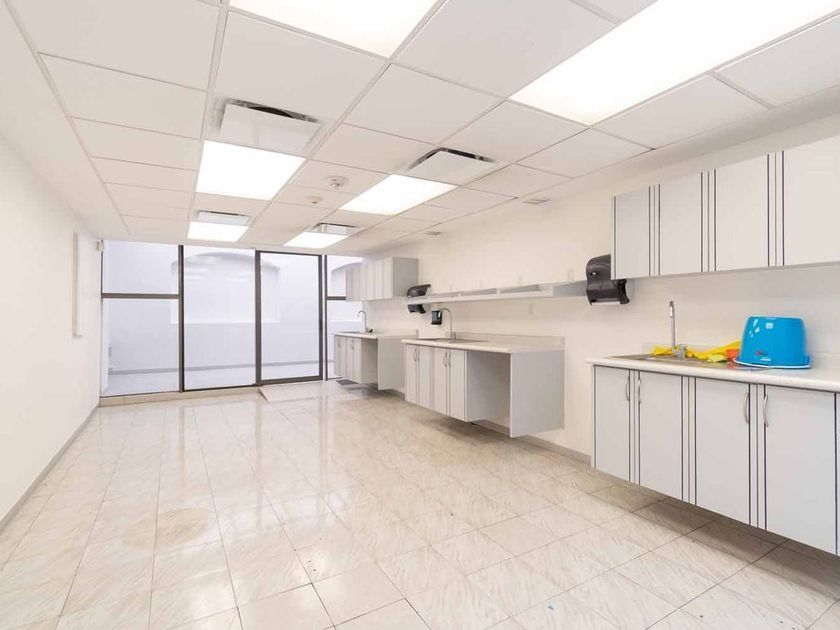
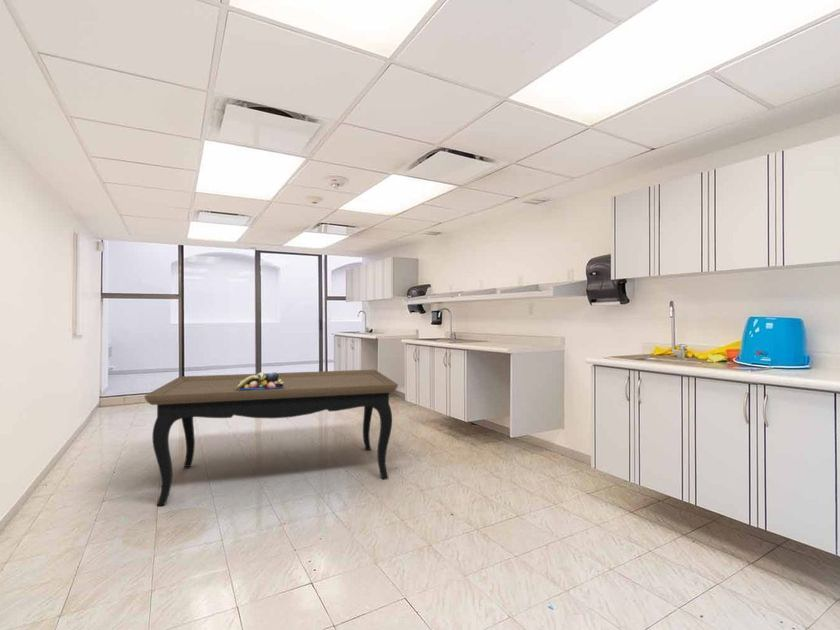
+ fruit bowl [237,371,284,390]
+ dining table [143,369,399,506]
